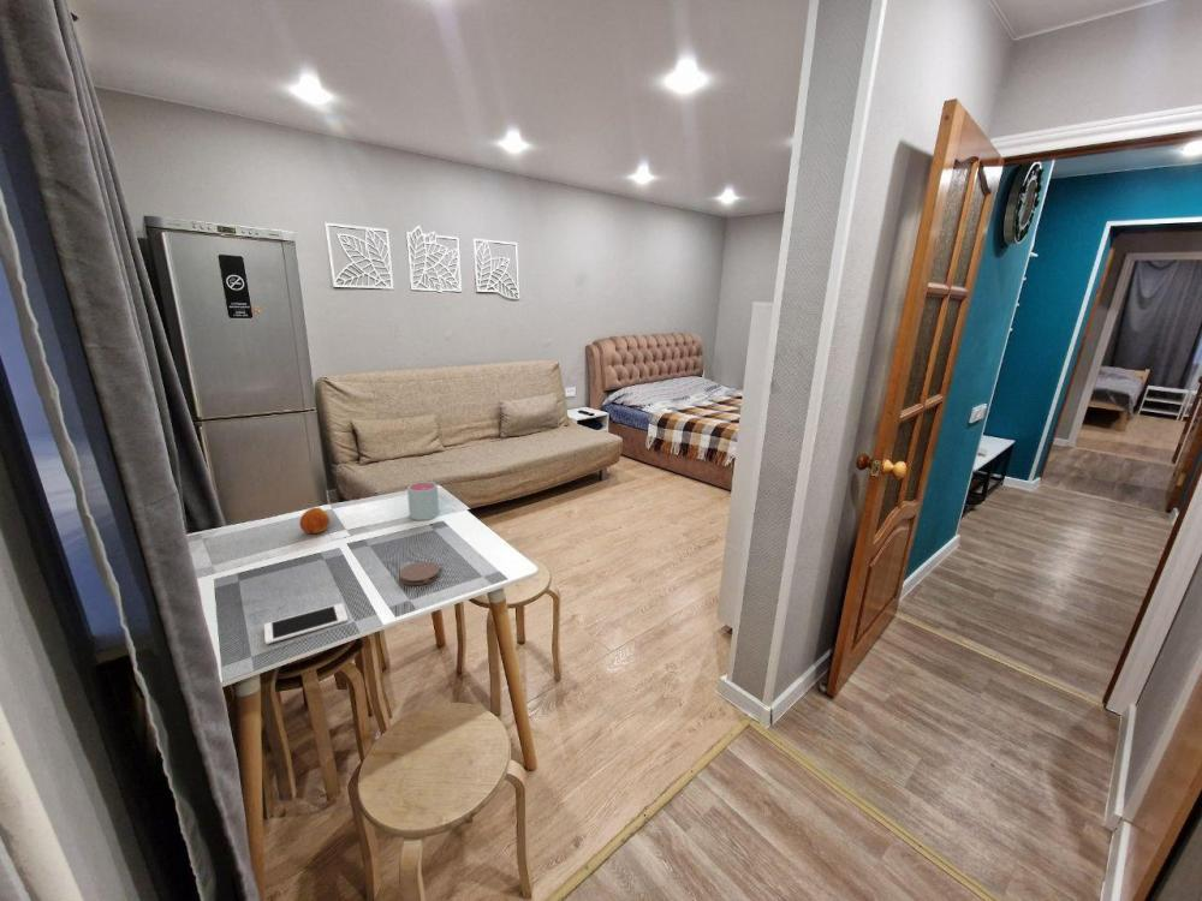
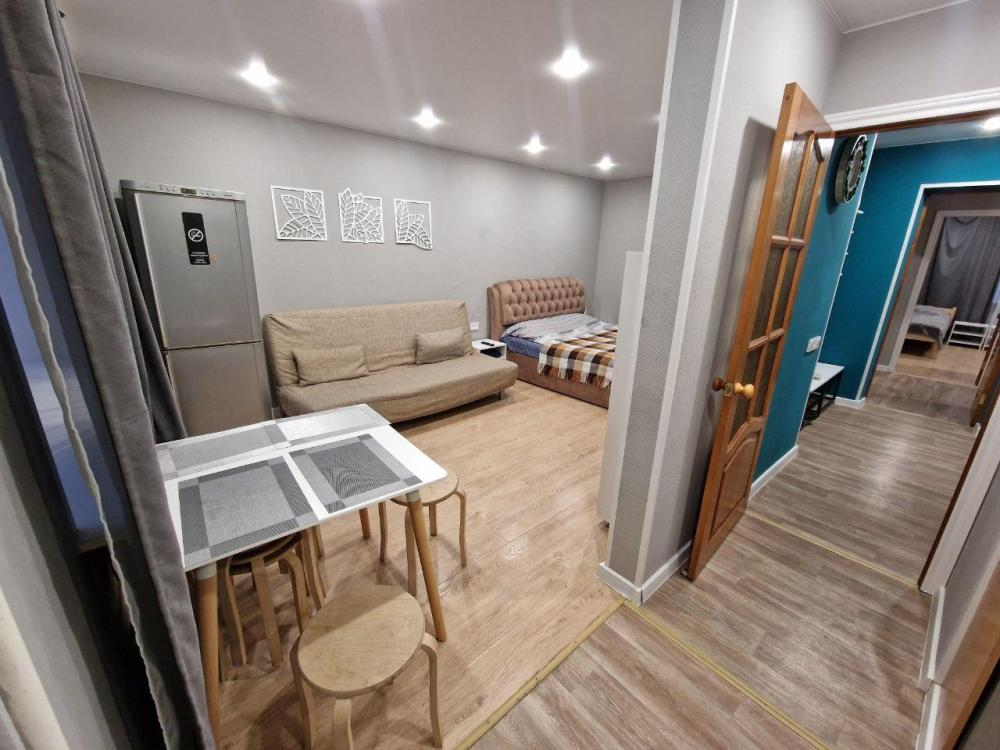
- fruit [298,507,331,535]
- cell phone [263,602,350,645]
- coaster [398,561,441,586]
- mug [406,481,440,521]
